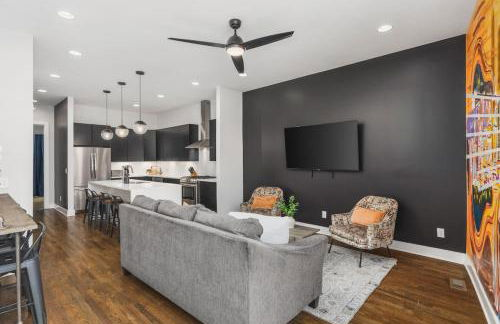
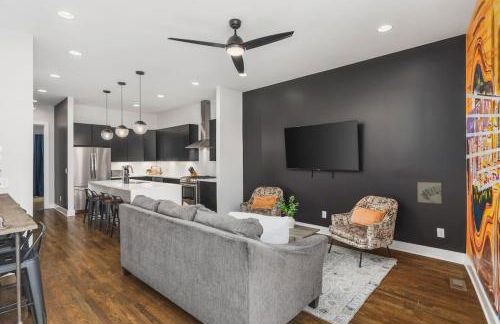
+ wall art [415,180,444,205]
